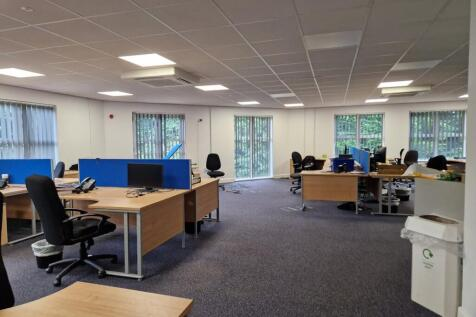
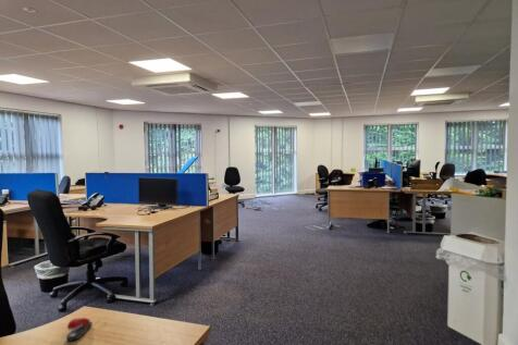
+ stapler [65,317,94,342]
